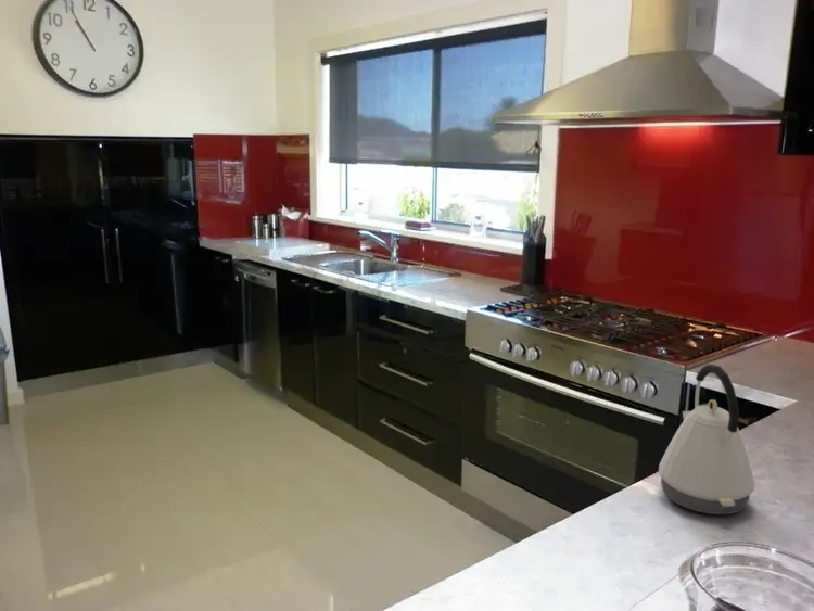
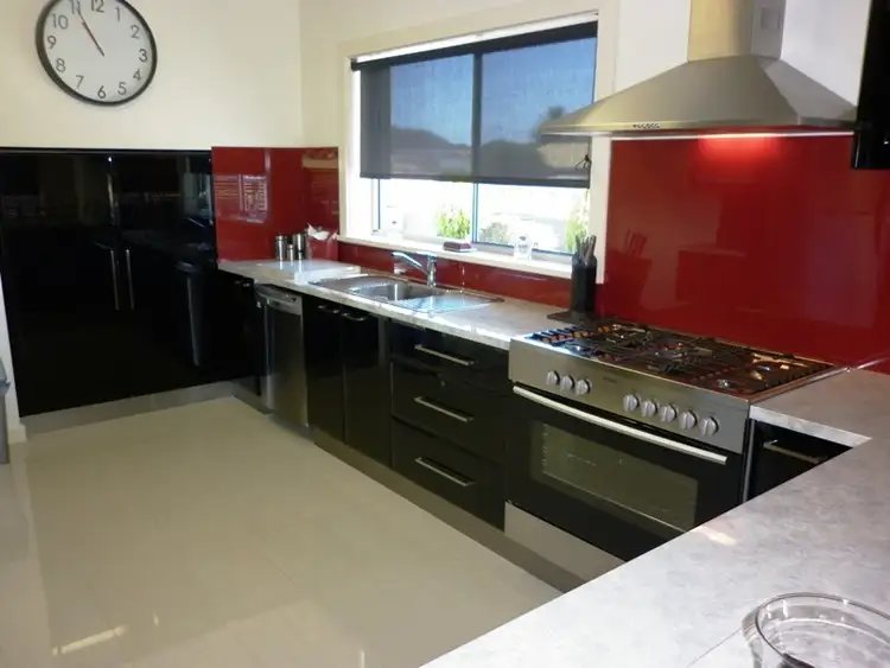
- kettle [658,364,755,515]
